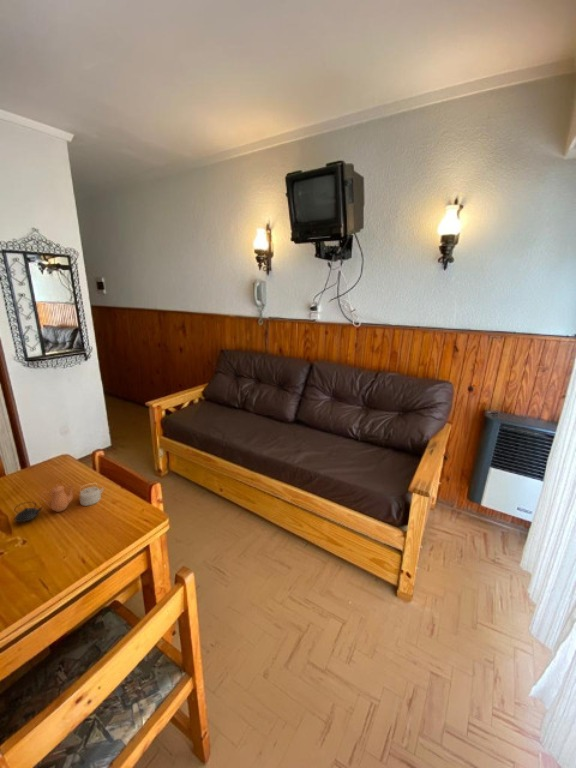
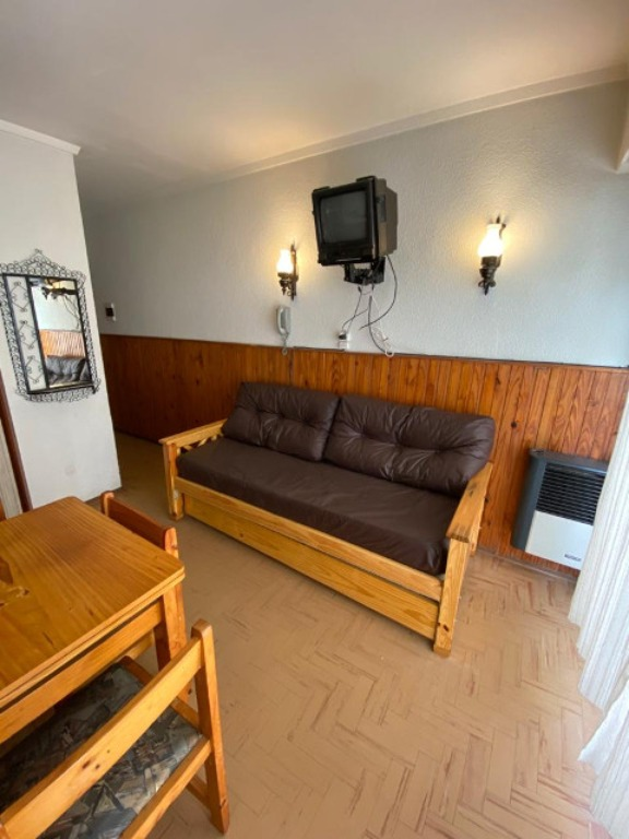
- teapot [13,482,105,523]
